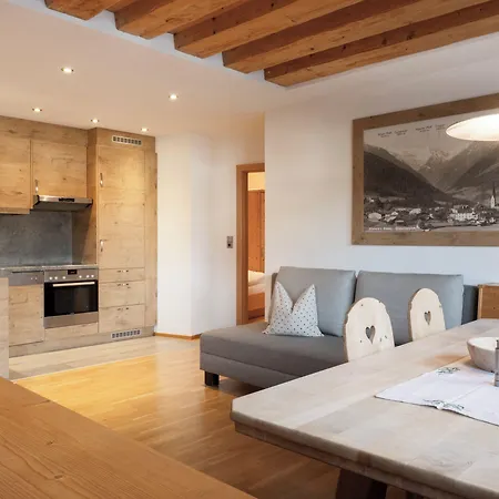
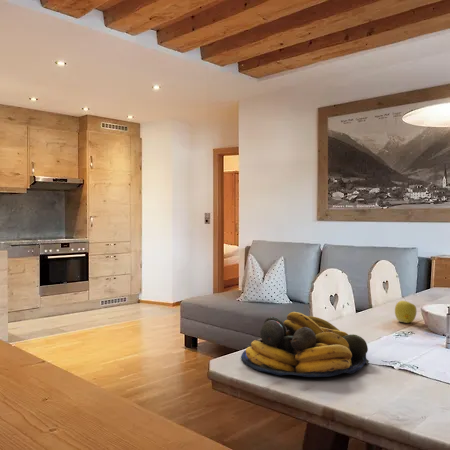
+ fruit bowl [240,311,370,378]
+ apple [394,296,417,324]
